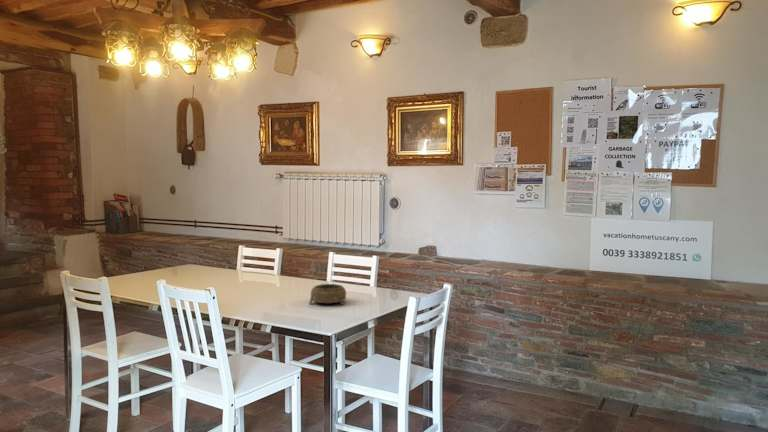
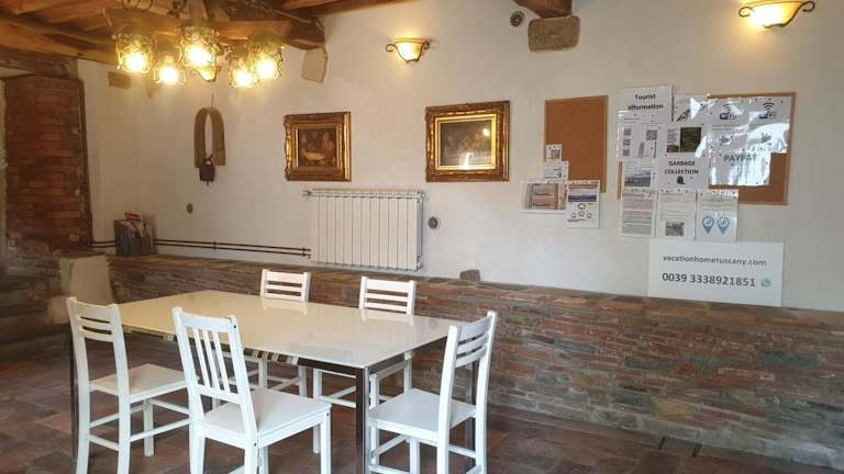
- decorative bowl [308,283,347,306]
